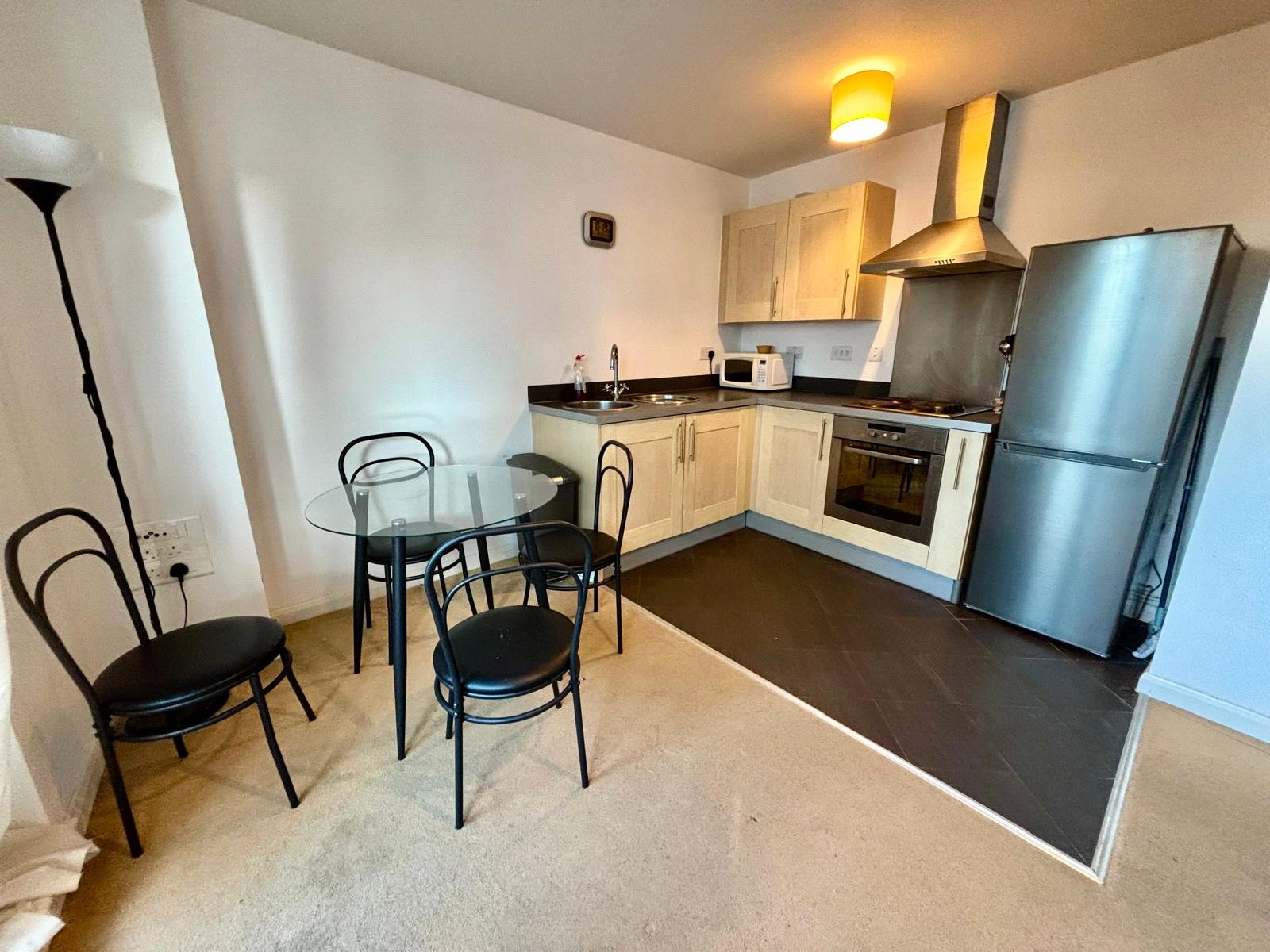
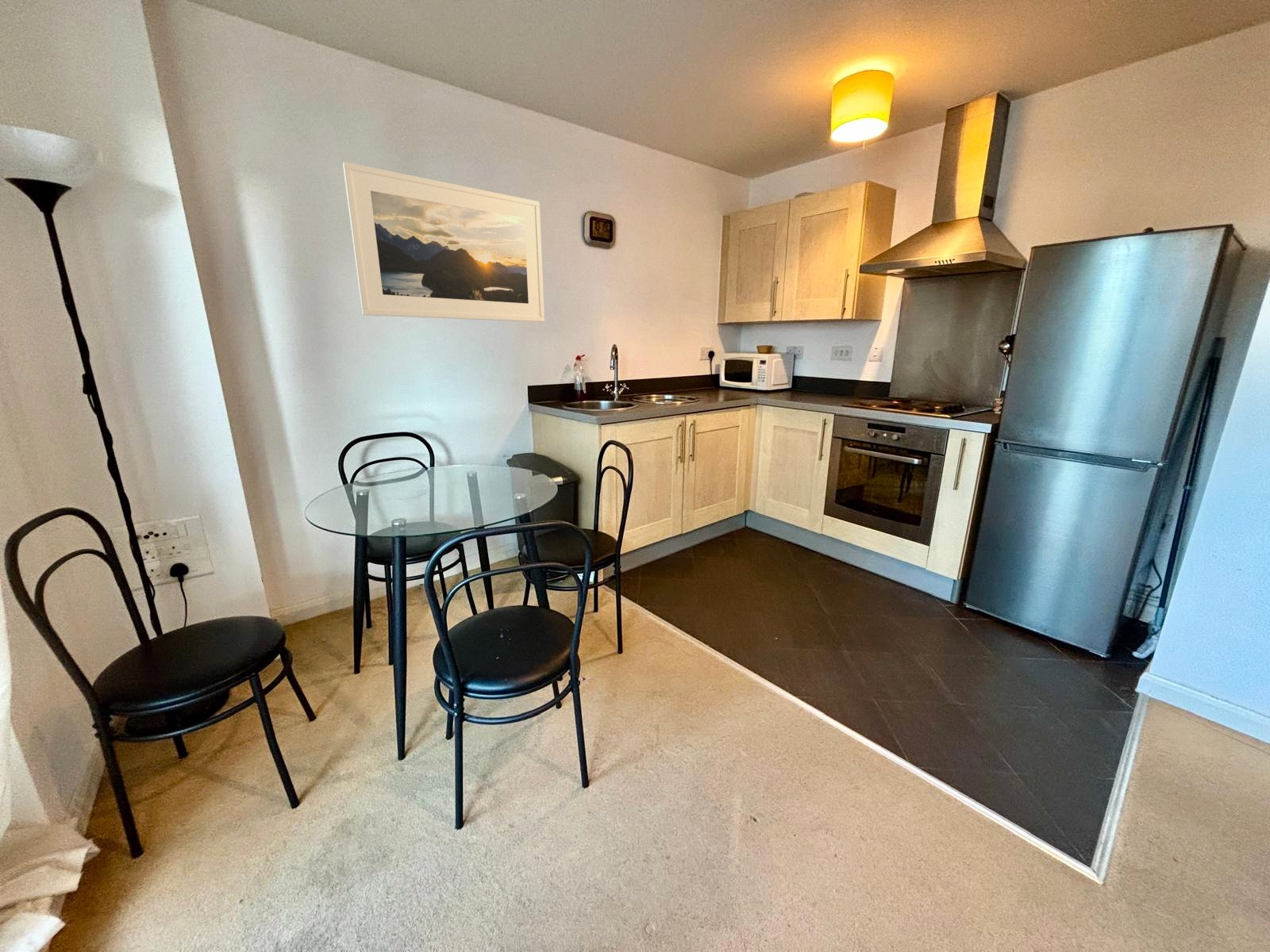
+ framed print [342,161,545,323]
